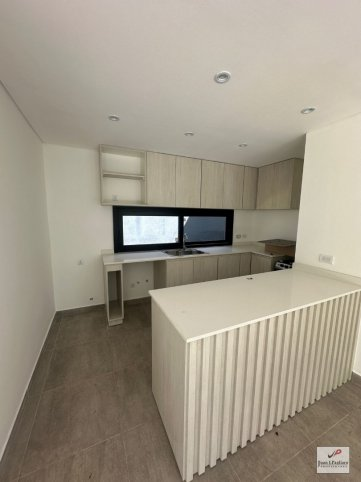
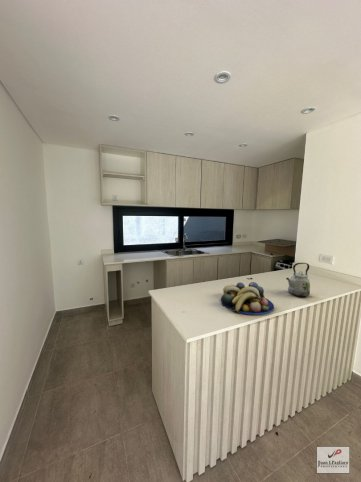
+ fruit bowl [220,281,275,316]
+ kettle [285,262,311,298]
